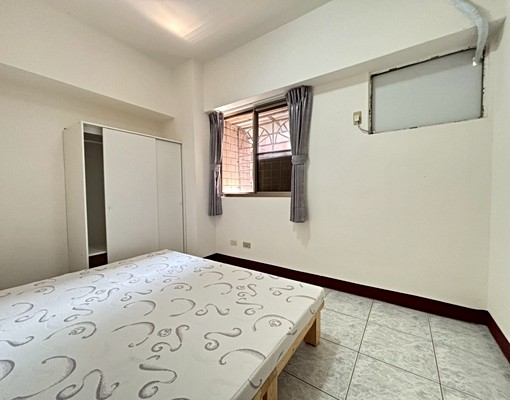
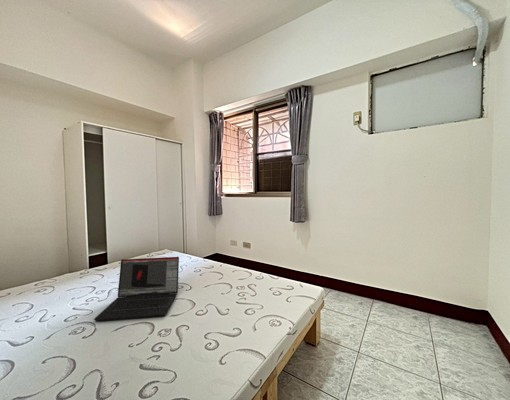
+ laptop [93,256,180,322]
